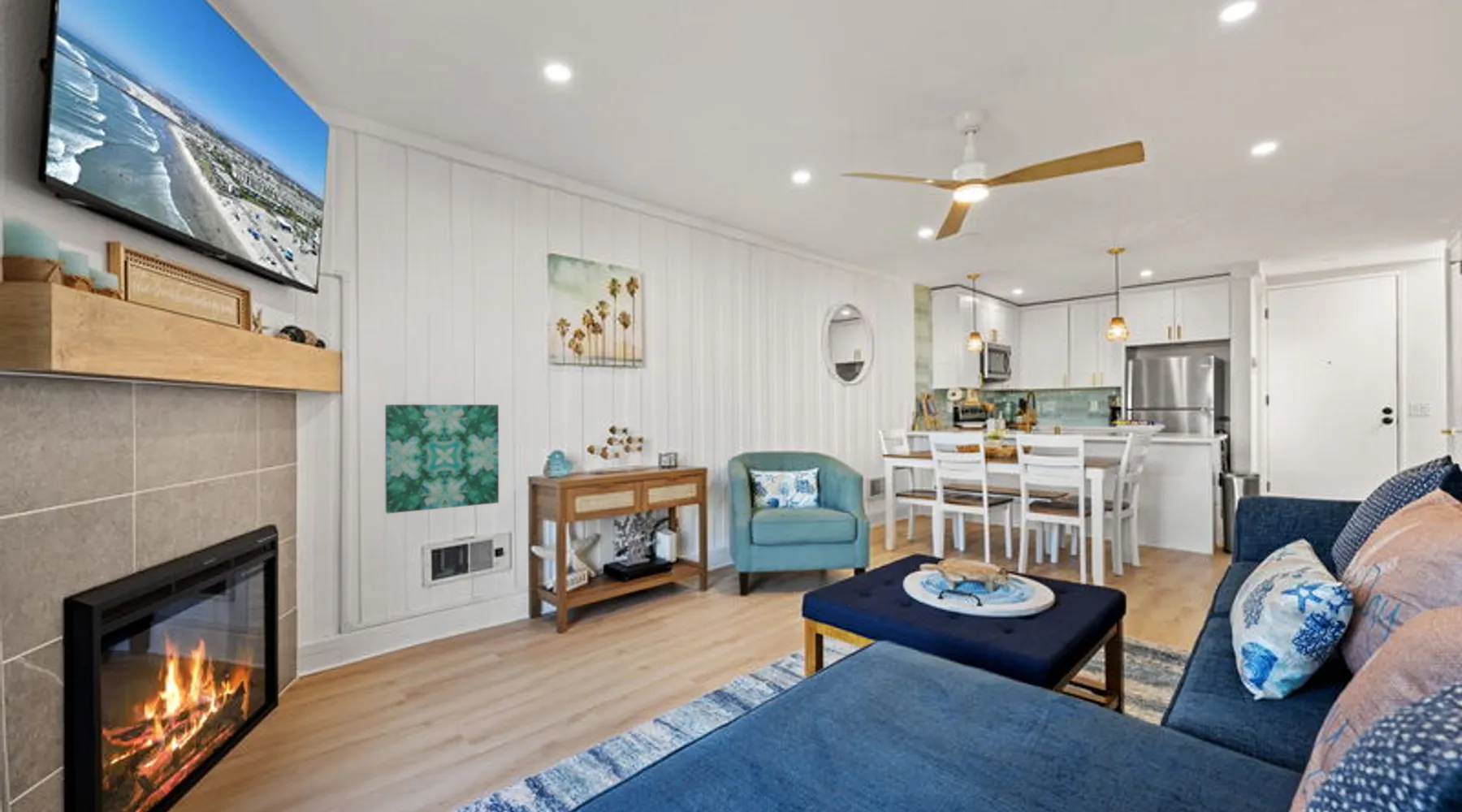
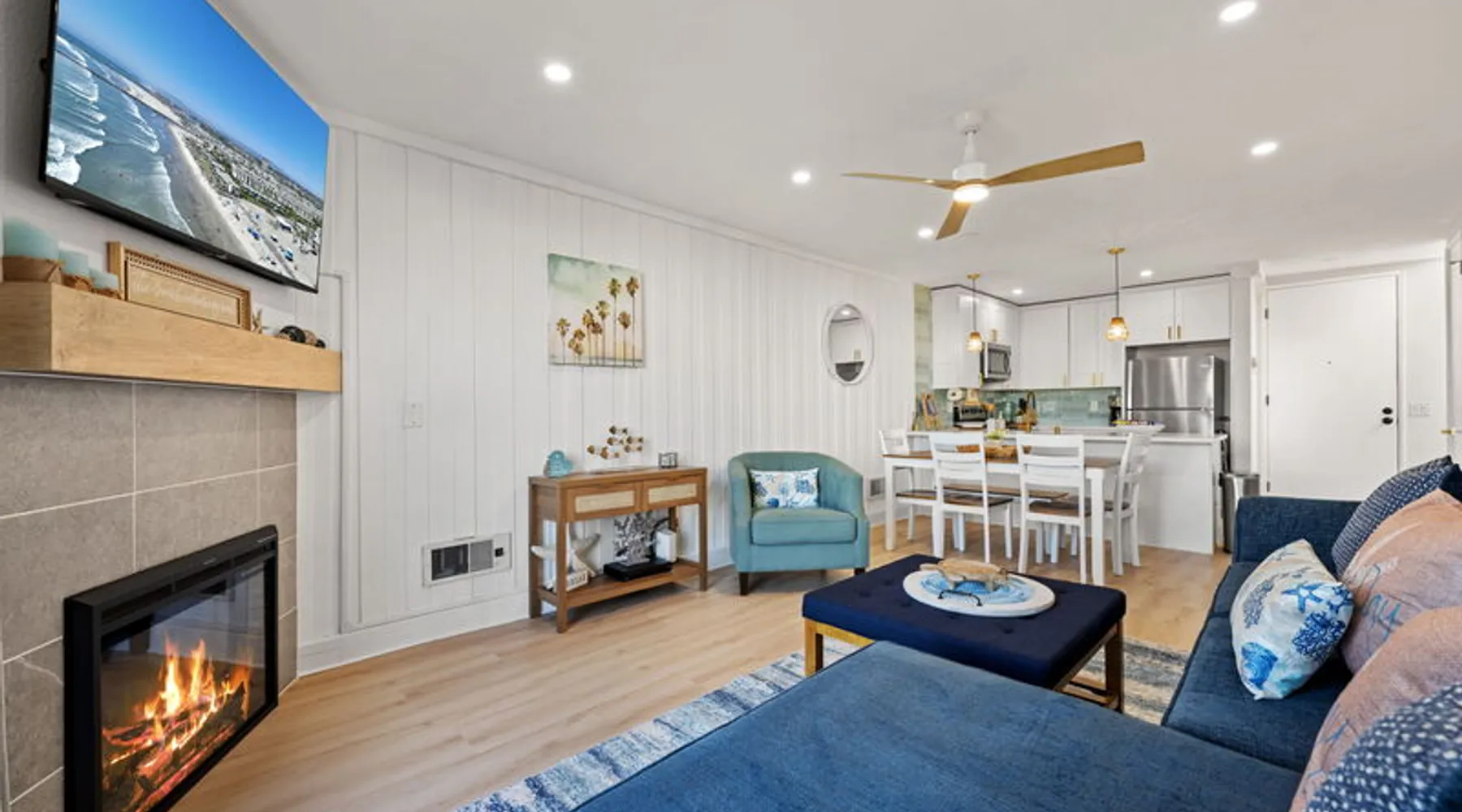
- wall art [384,404,500,514]
